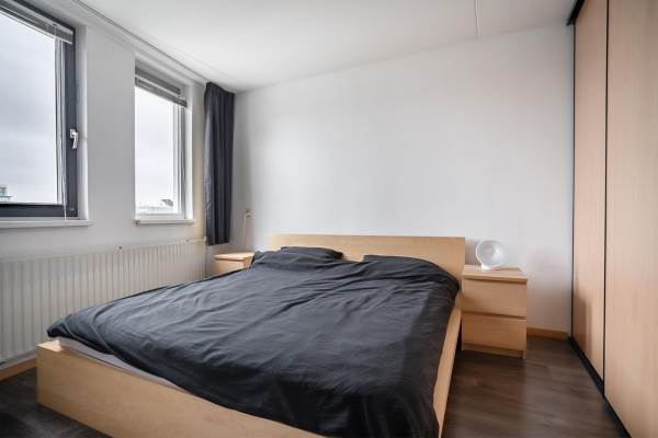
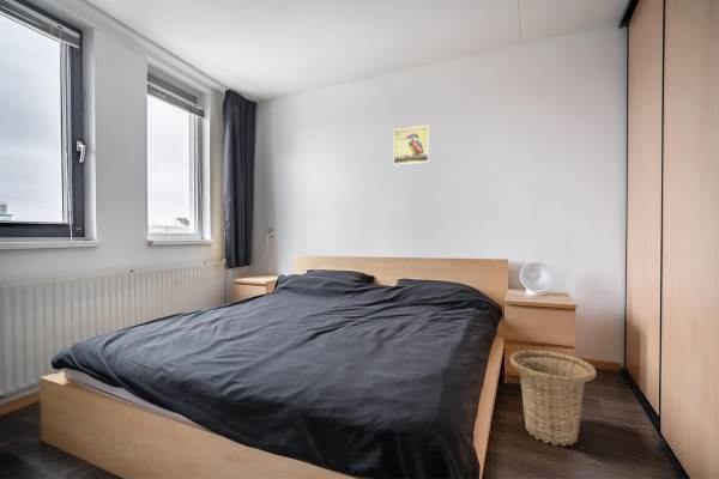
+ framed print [392,125,430,166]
+ basket [509,348,598,447]
